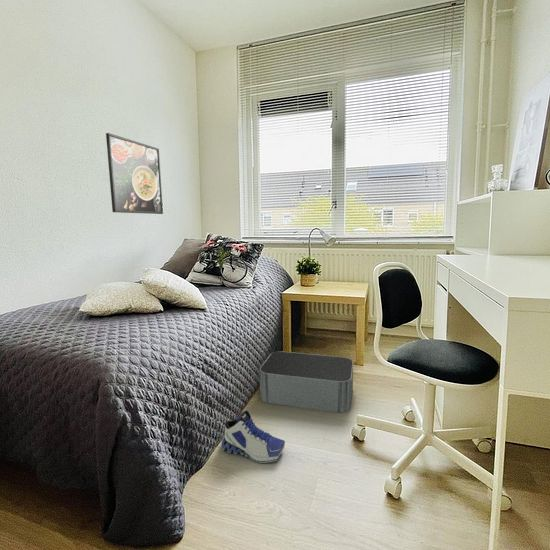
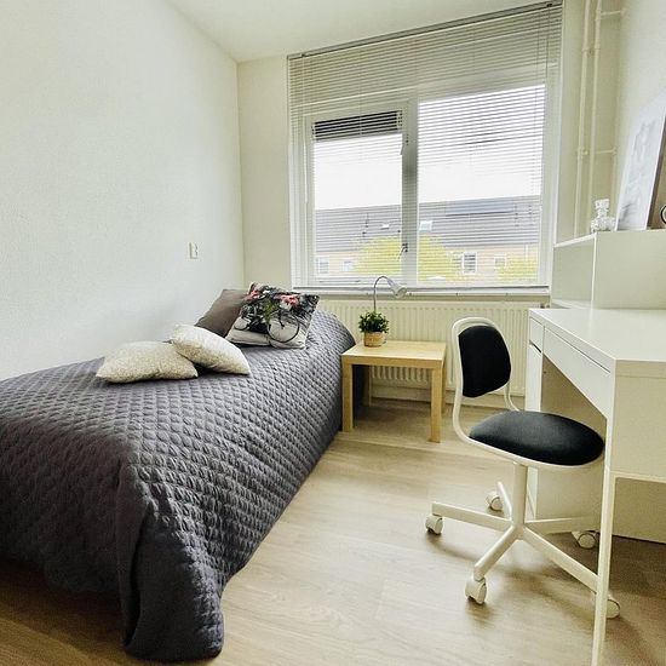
- storage bin [259,350,354,414]
- sneaker [220,410,286,464]
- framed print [105,132,164,215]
